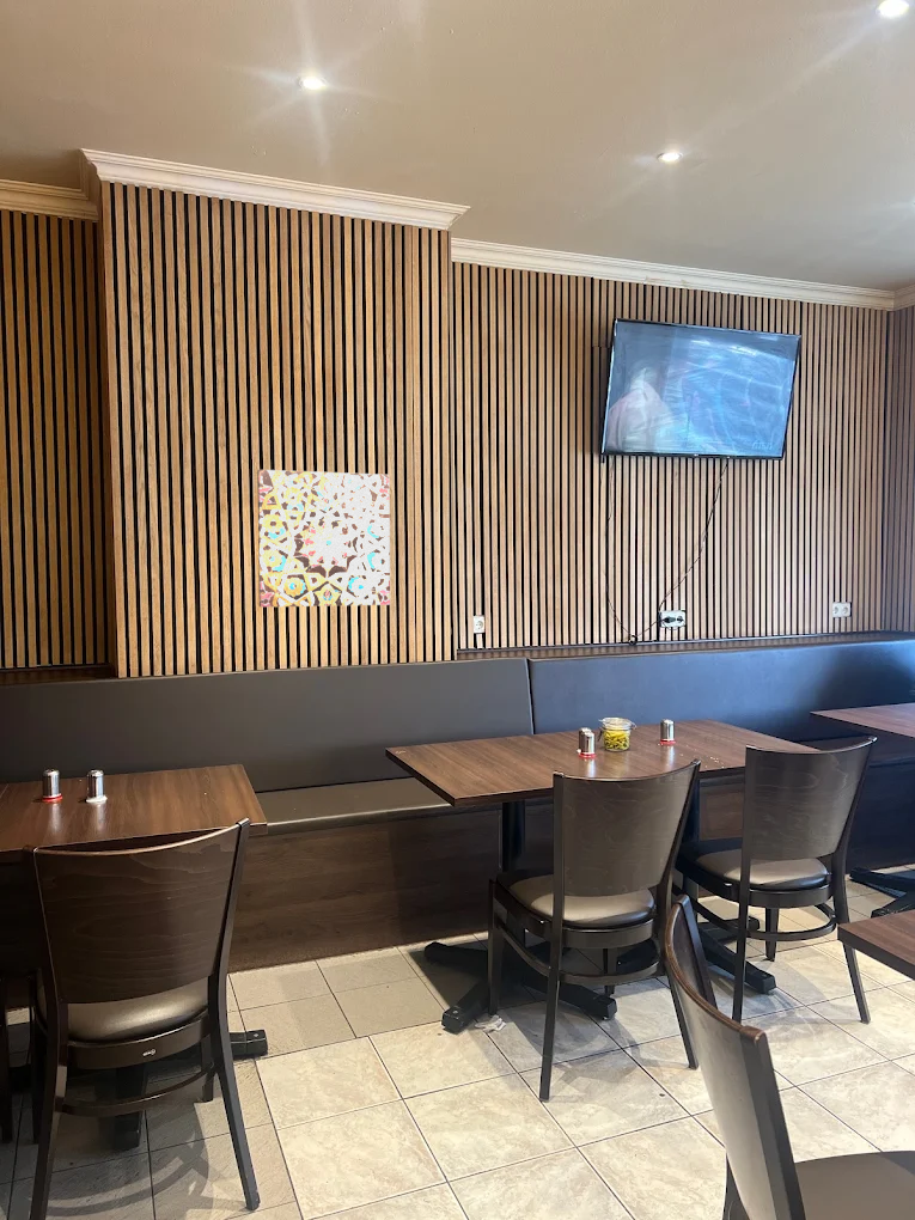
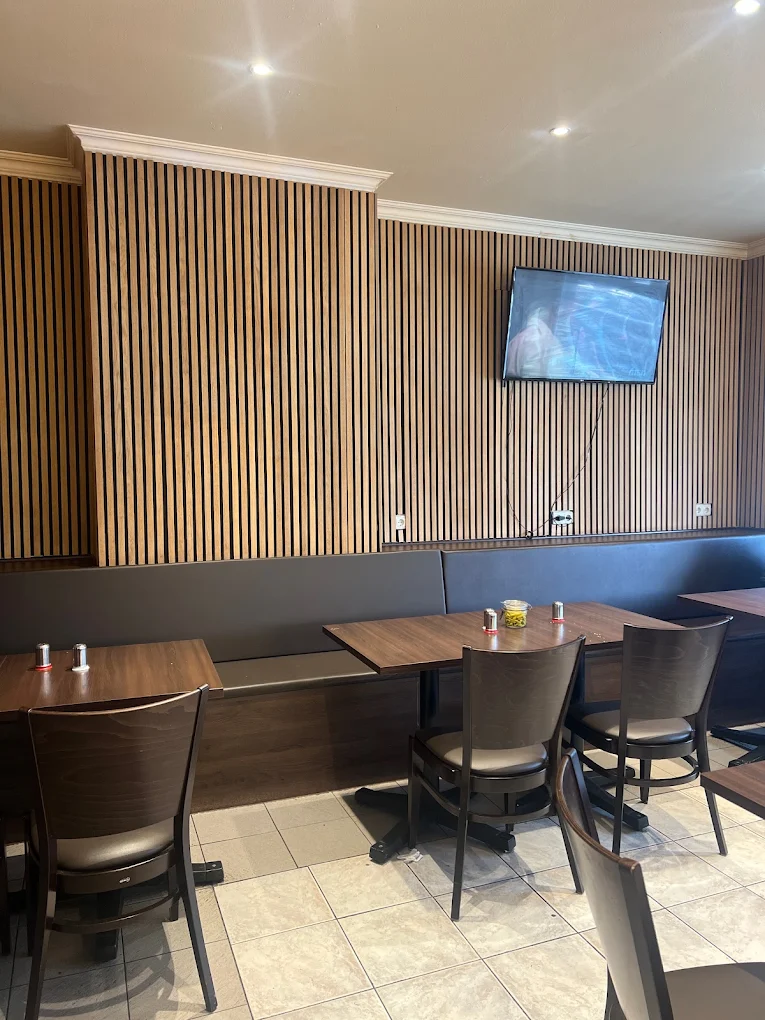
- wall art [256,469,391,608]
